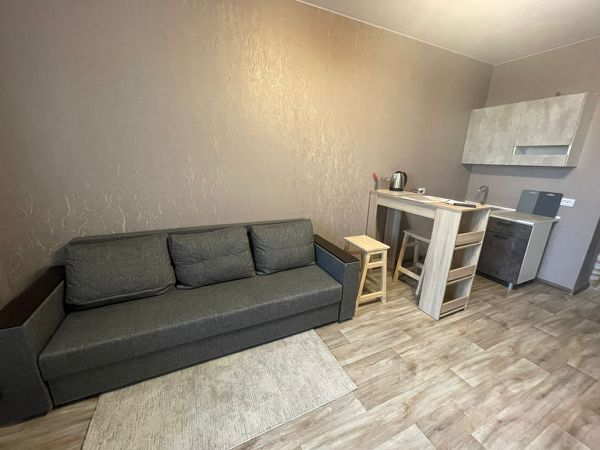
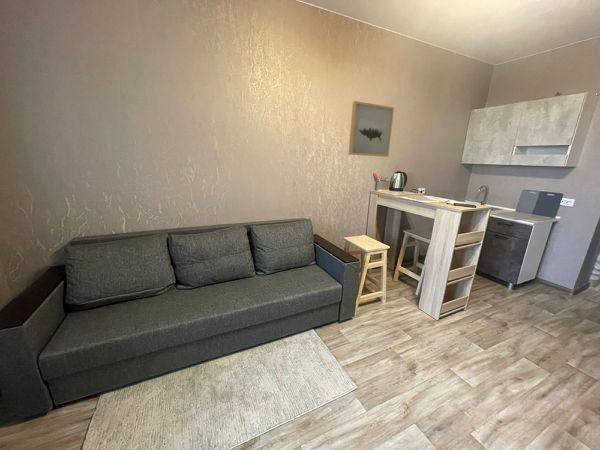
+ wall art [348,100,395,158]
